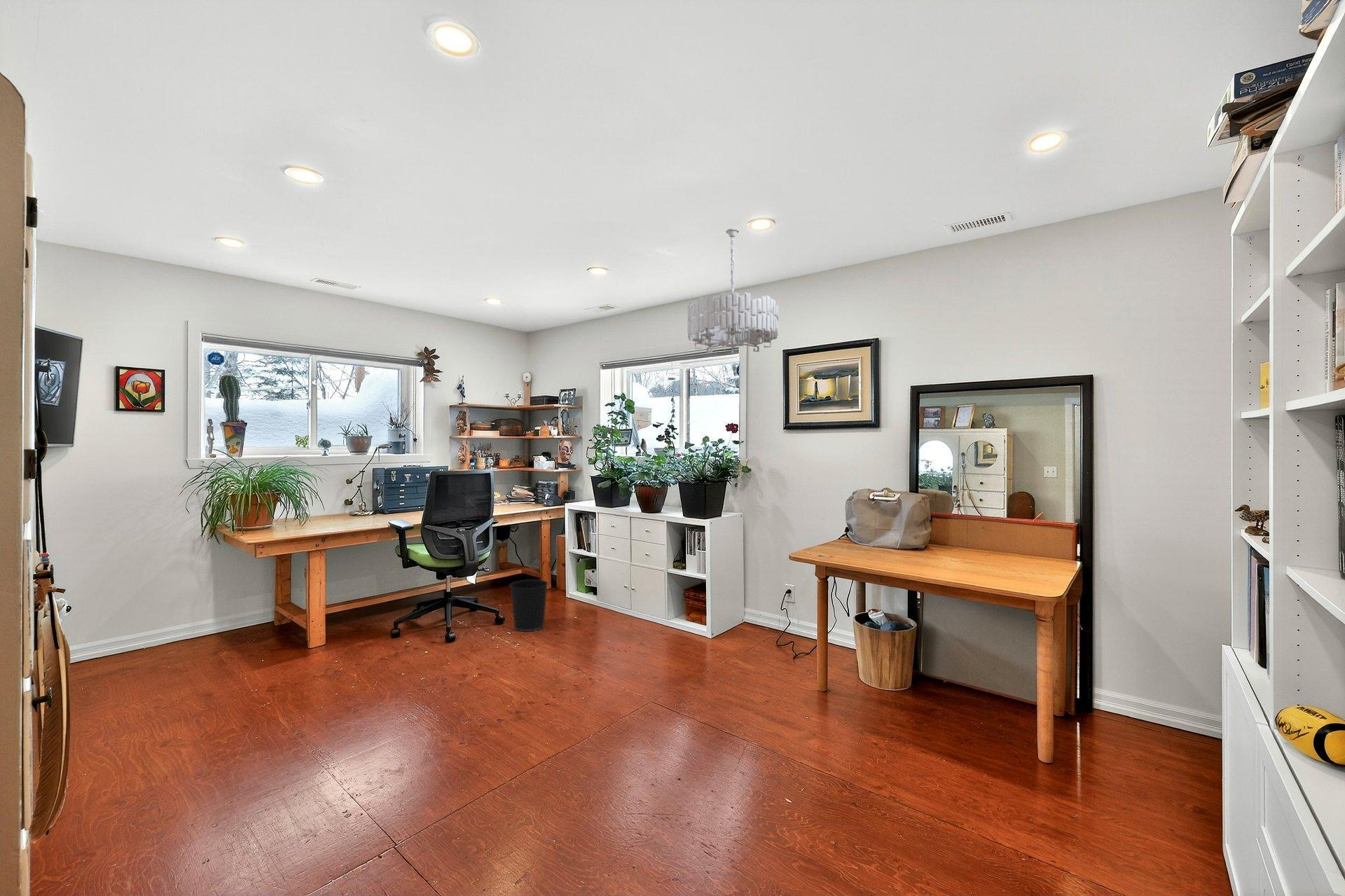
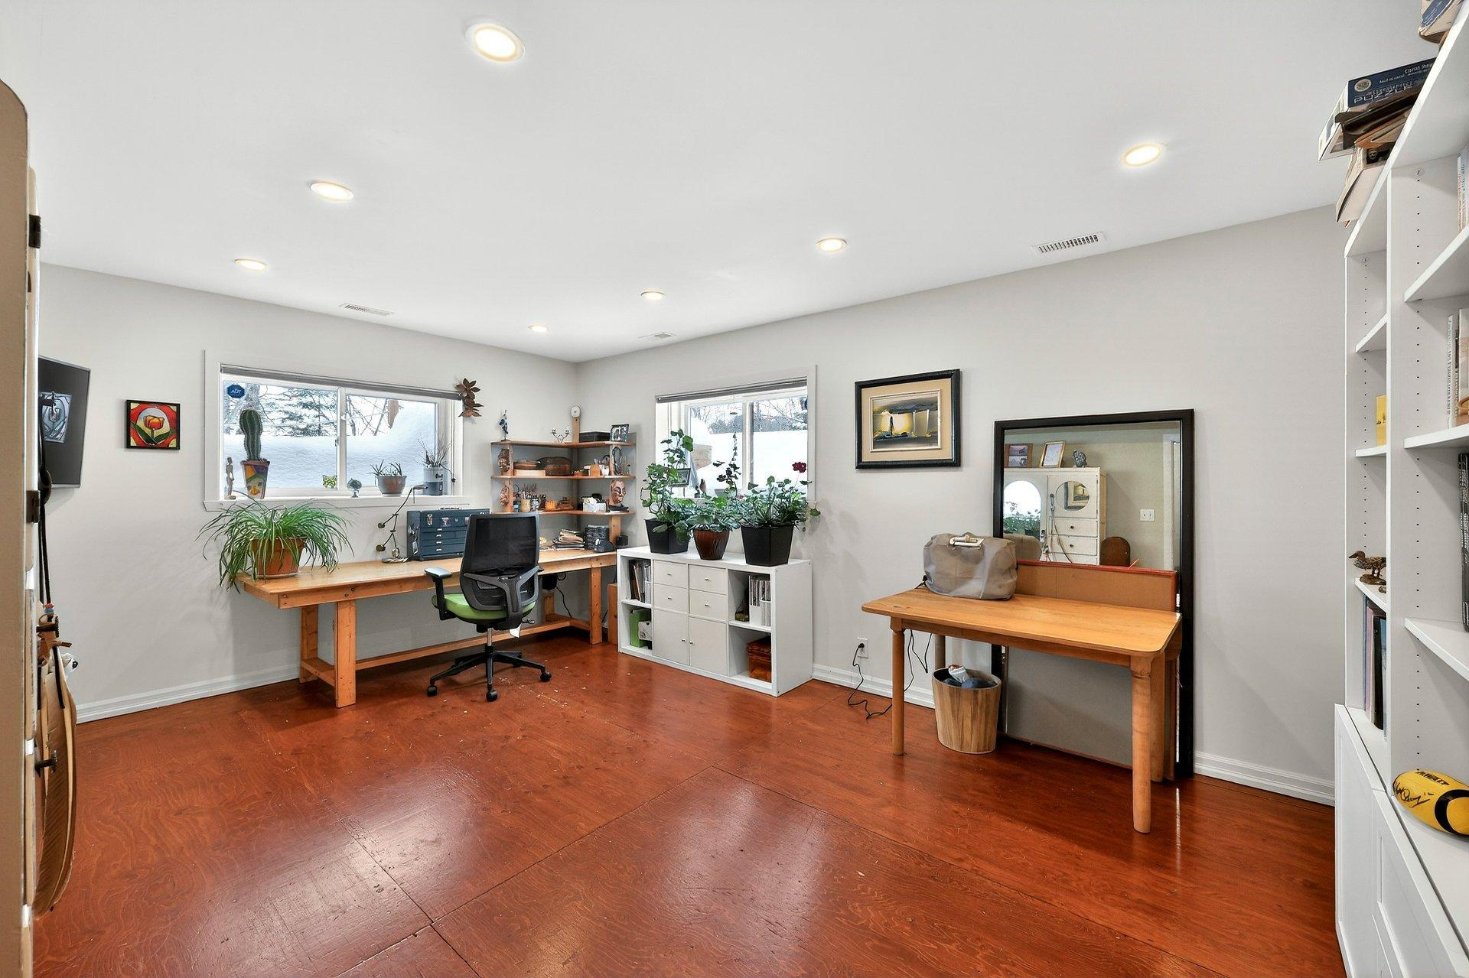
- wastebasket [509,579,549,632]
- chandelier [687,228,779,354]
